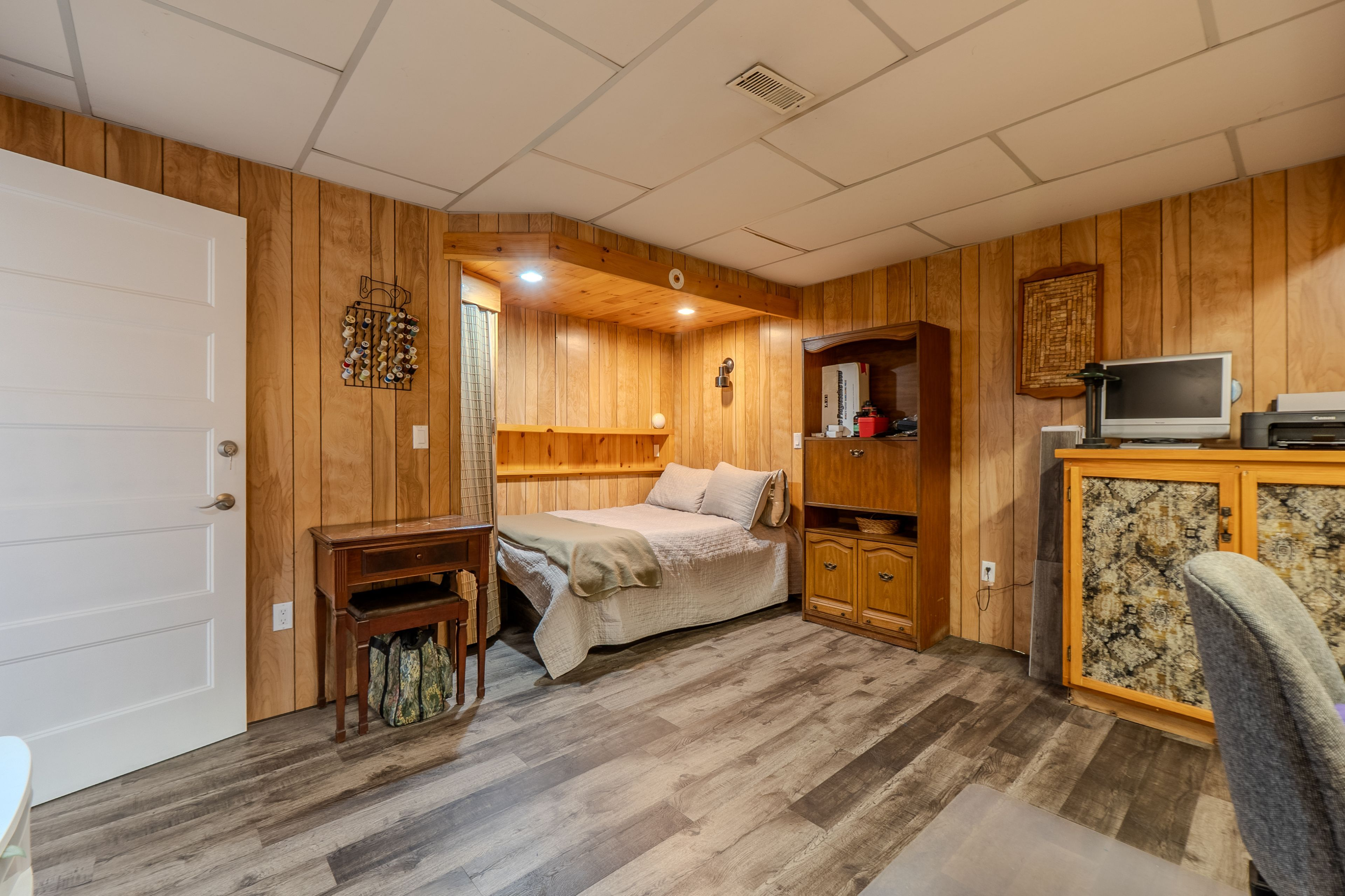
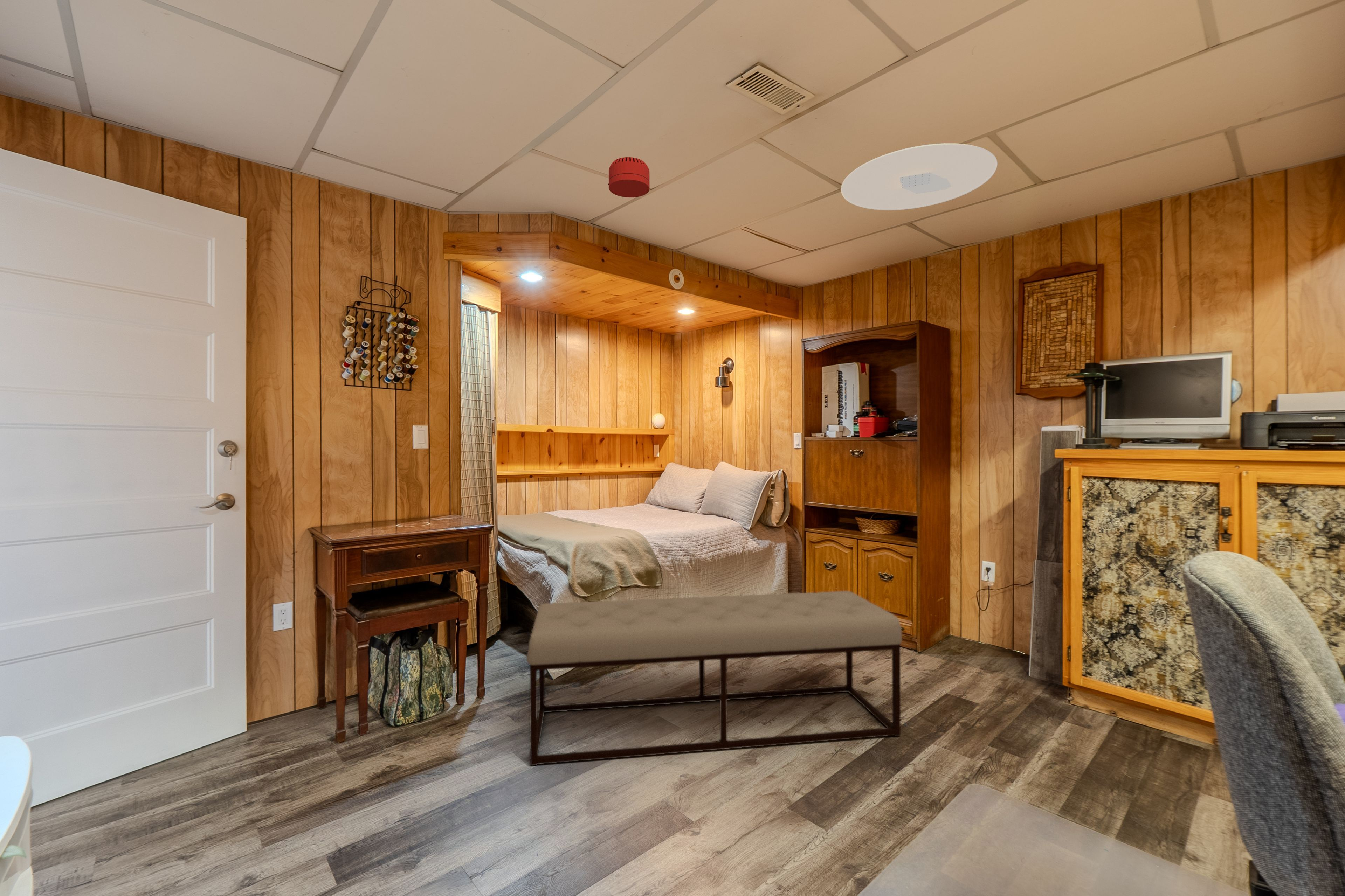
+ ceiling light [841,143,998,210]
+ smoke detector [608,157,650,198]
+ bench [526,591,902,766]
